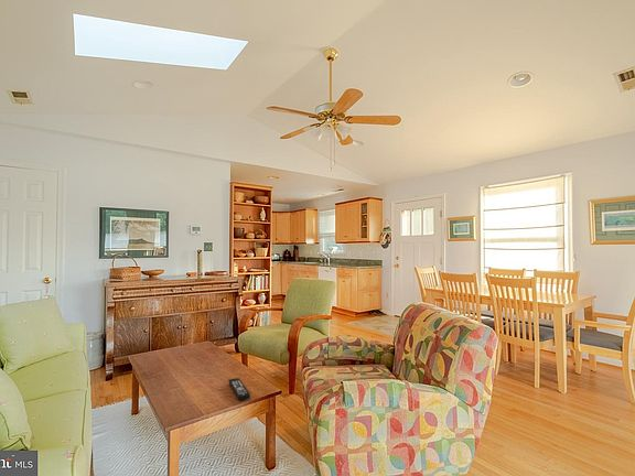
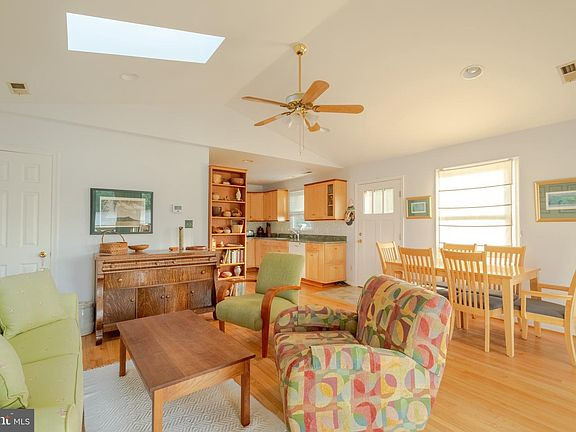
- remote control [227,377,251,401]
